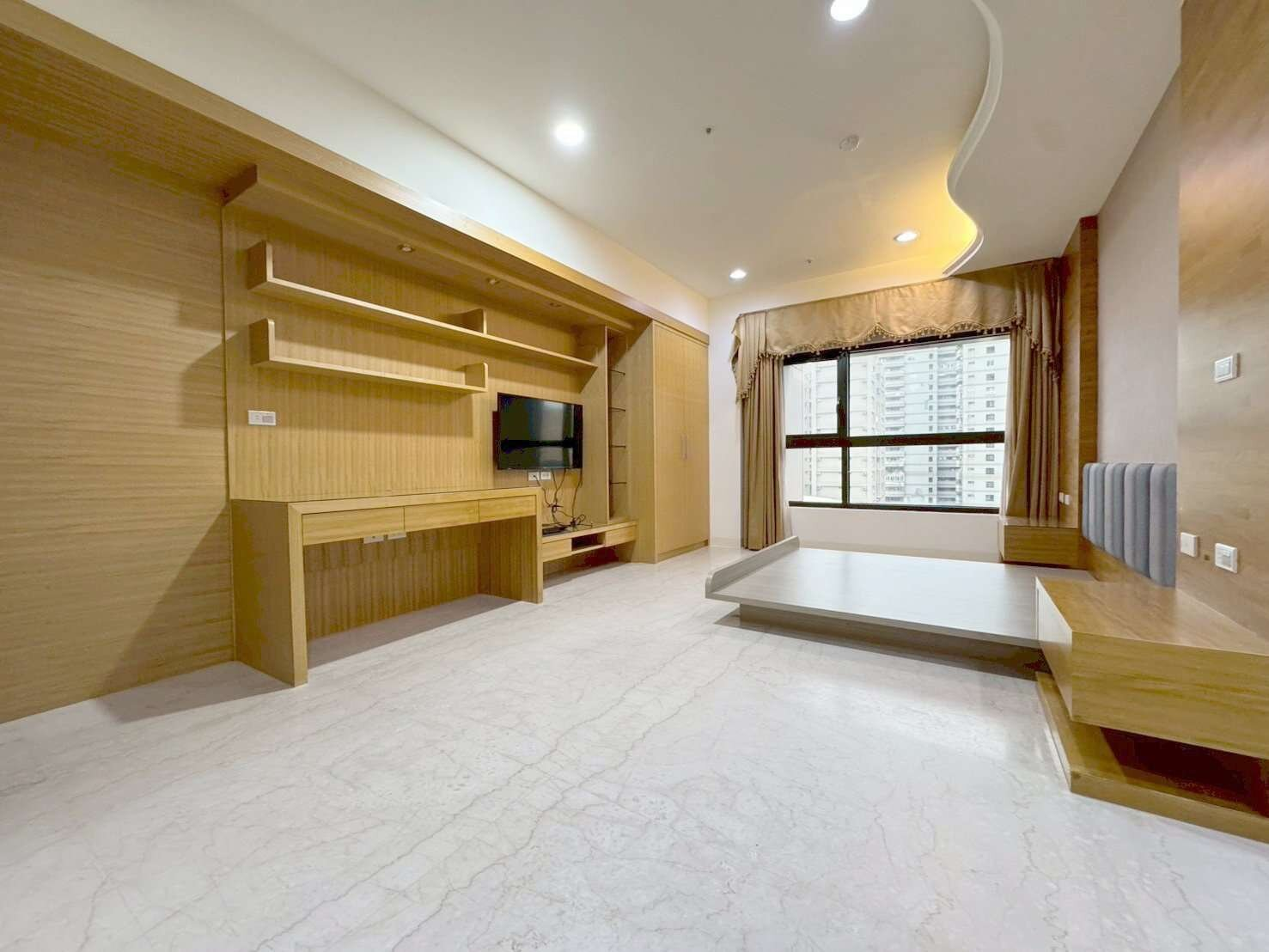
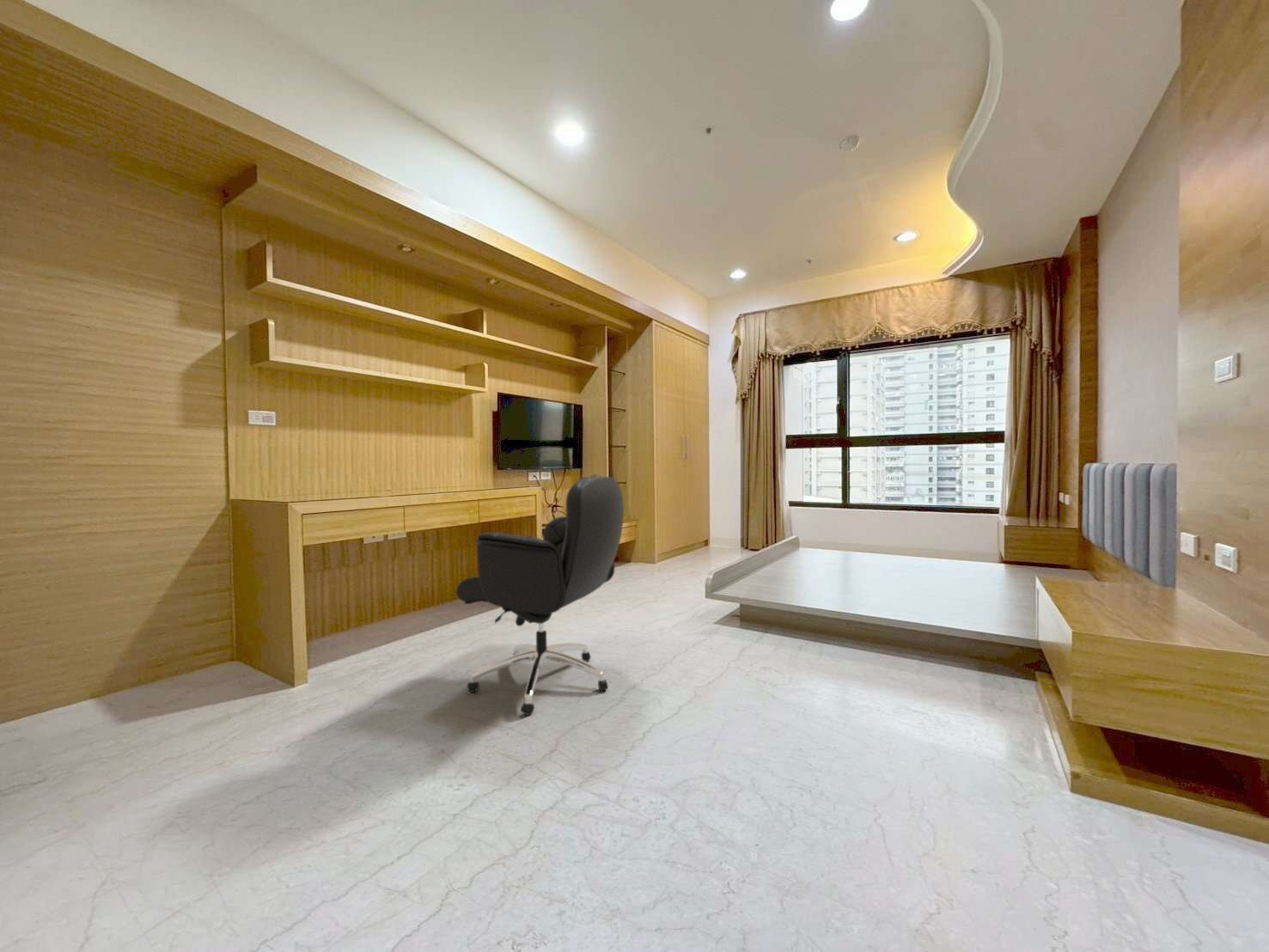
+ office chair [455,474,625,717]
